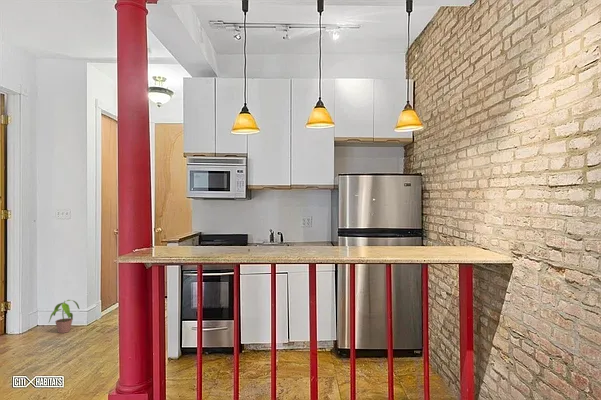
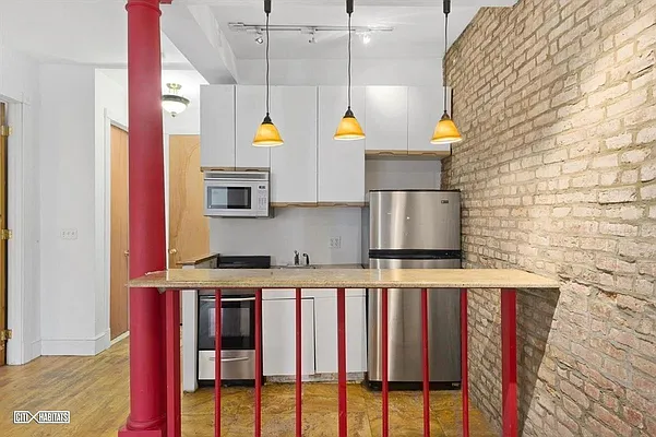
- potted plant [47,299,80,334]
